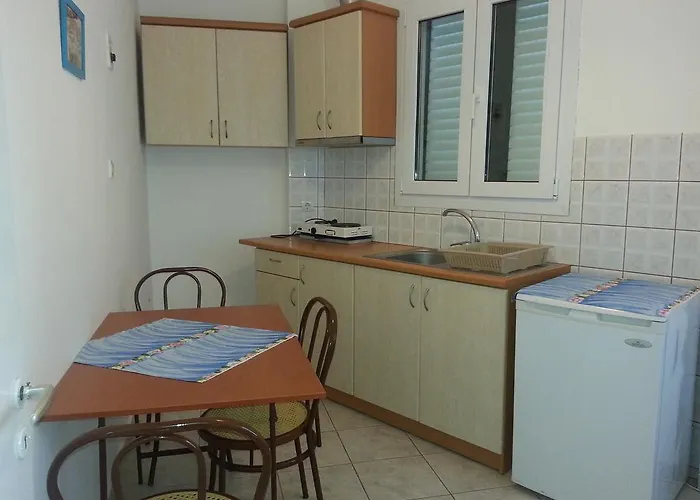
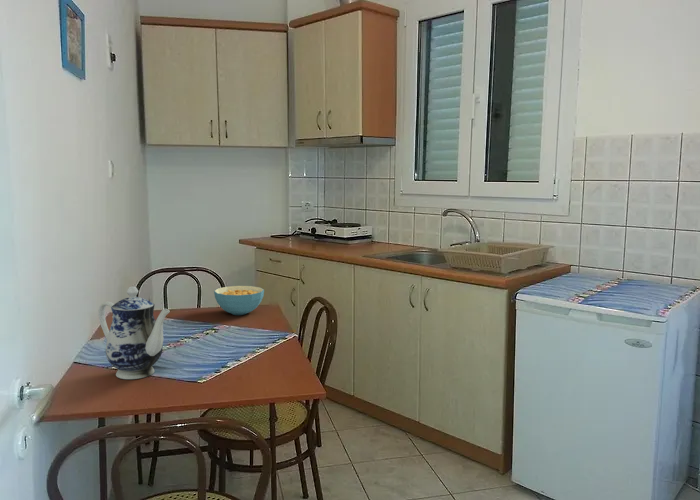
+ teapot [97,286,171,380]
+ cereal bowl [213,285,265,316]
